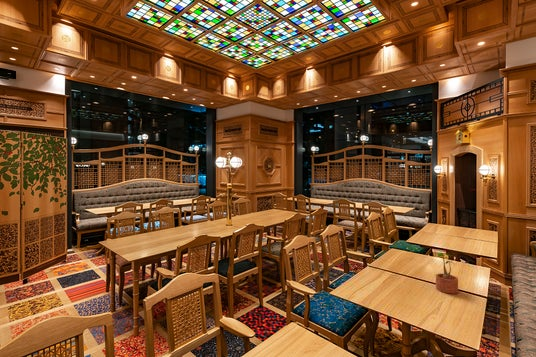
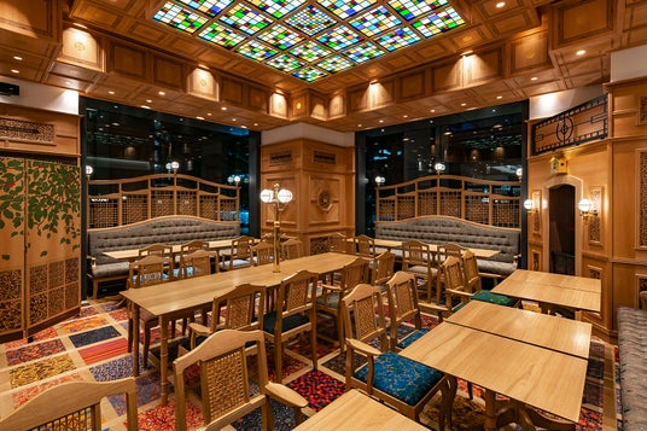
- potted plant [432,252,459,295]
